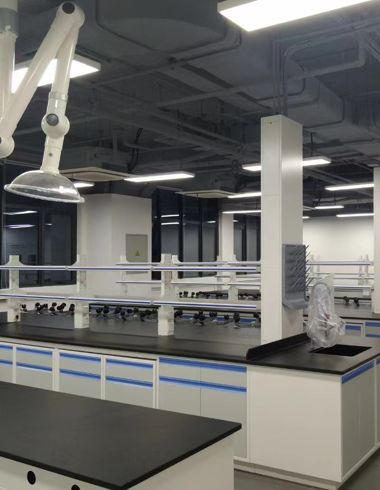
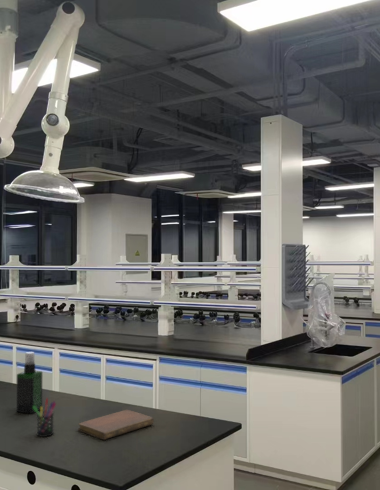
+ spray bottle [16,351,43,415]
+ pen holder [33,397,57,438]
+ notebook [77,409,155,441]
